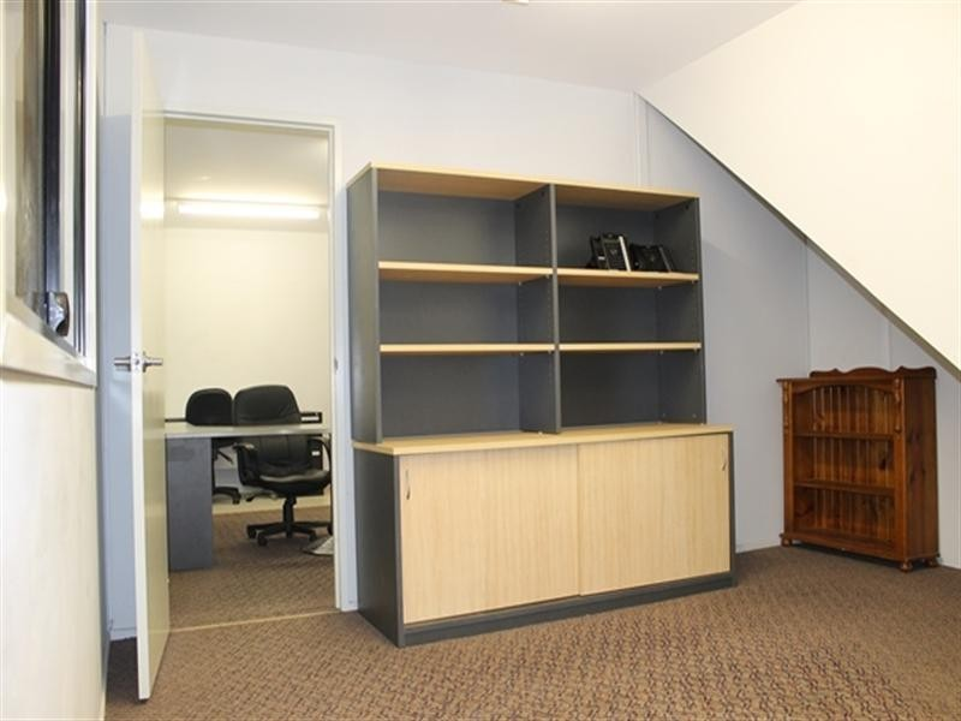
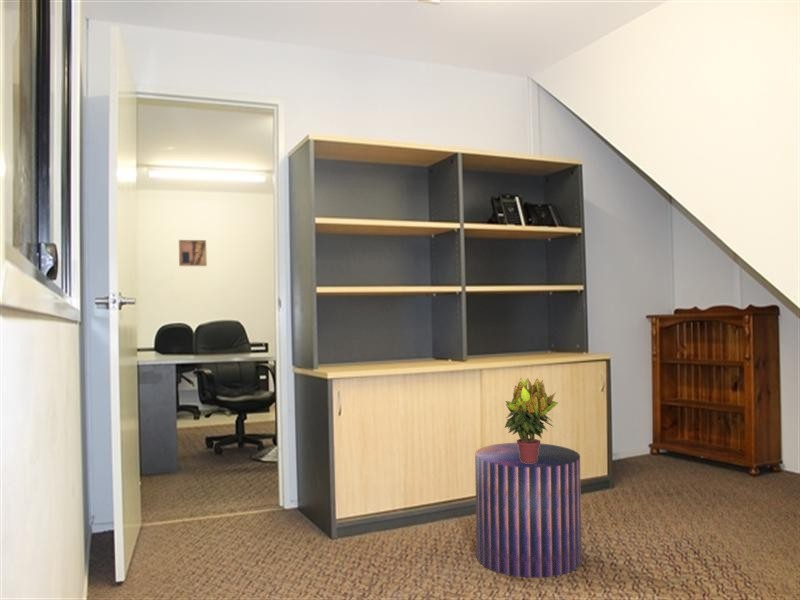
+ wall art [178,239,208,267]
+ potted plant [504,377,559,463]
+ stool [474,442,583,579]
